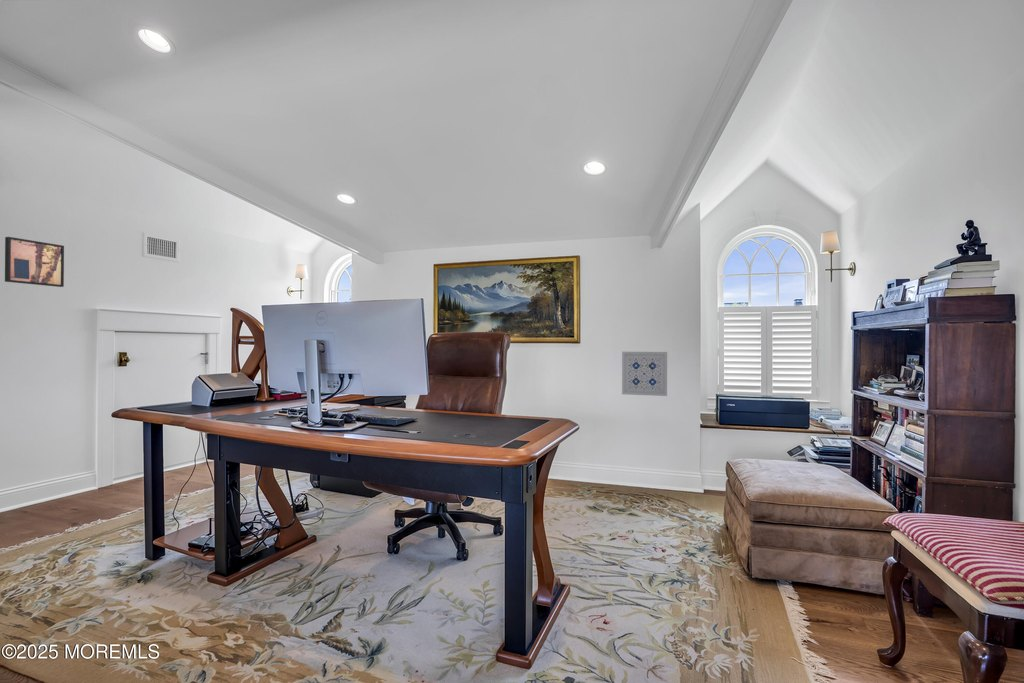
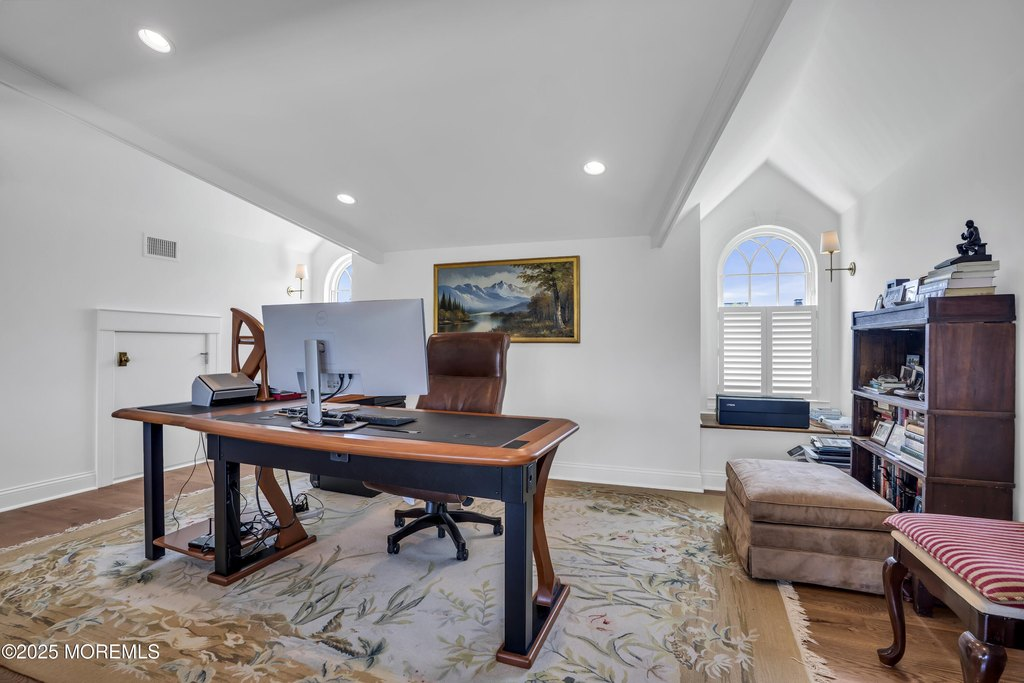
- wall art [4,236,65,288]
- wall art [621,351,668,397]
